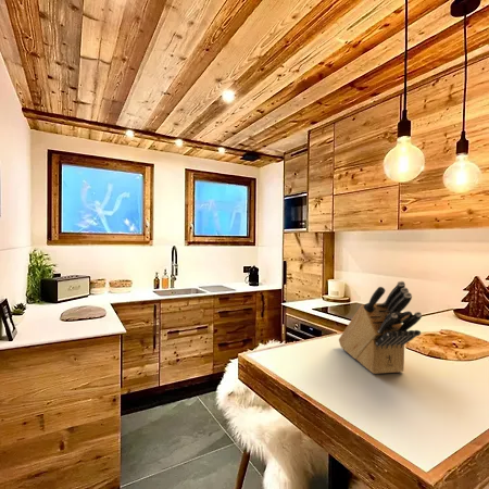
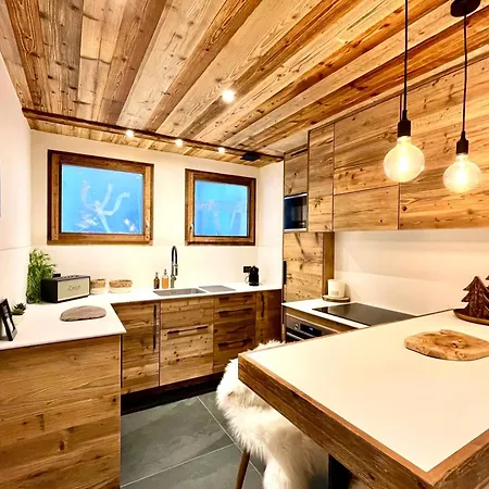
- knife block [338,280,423,375]
